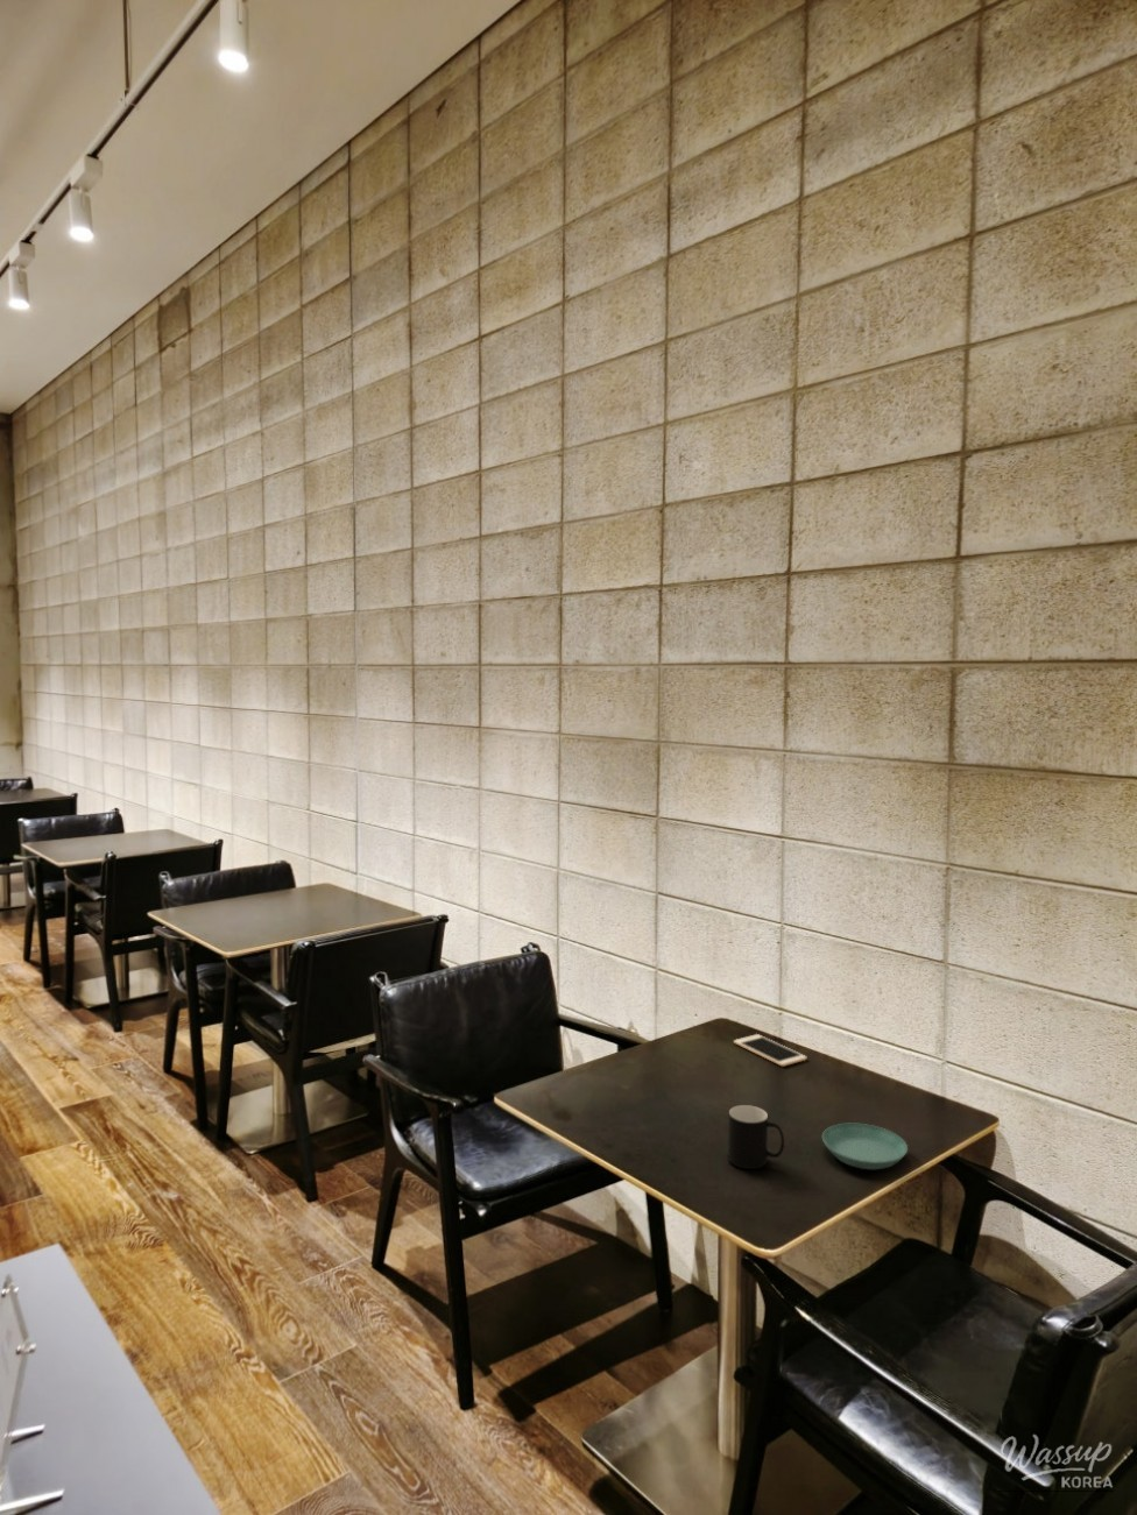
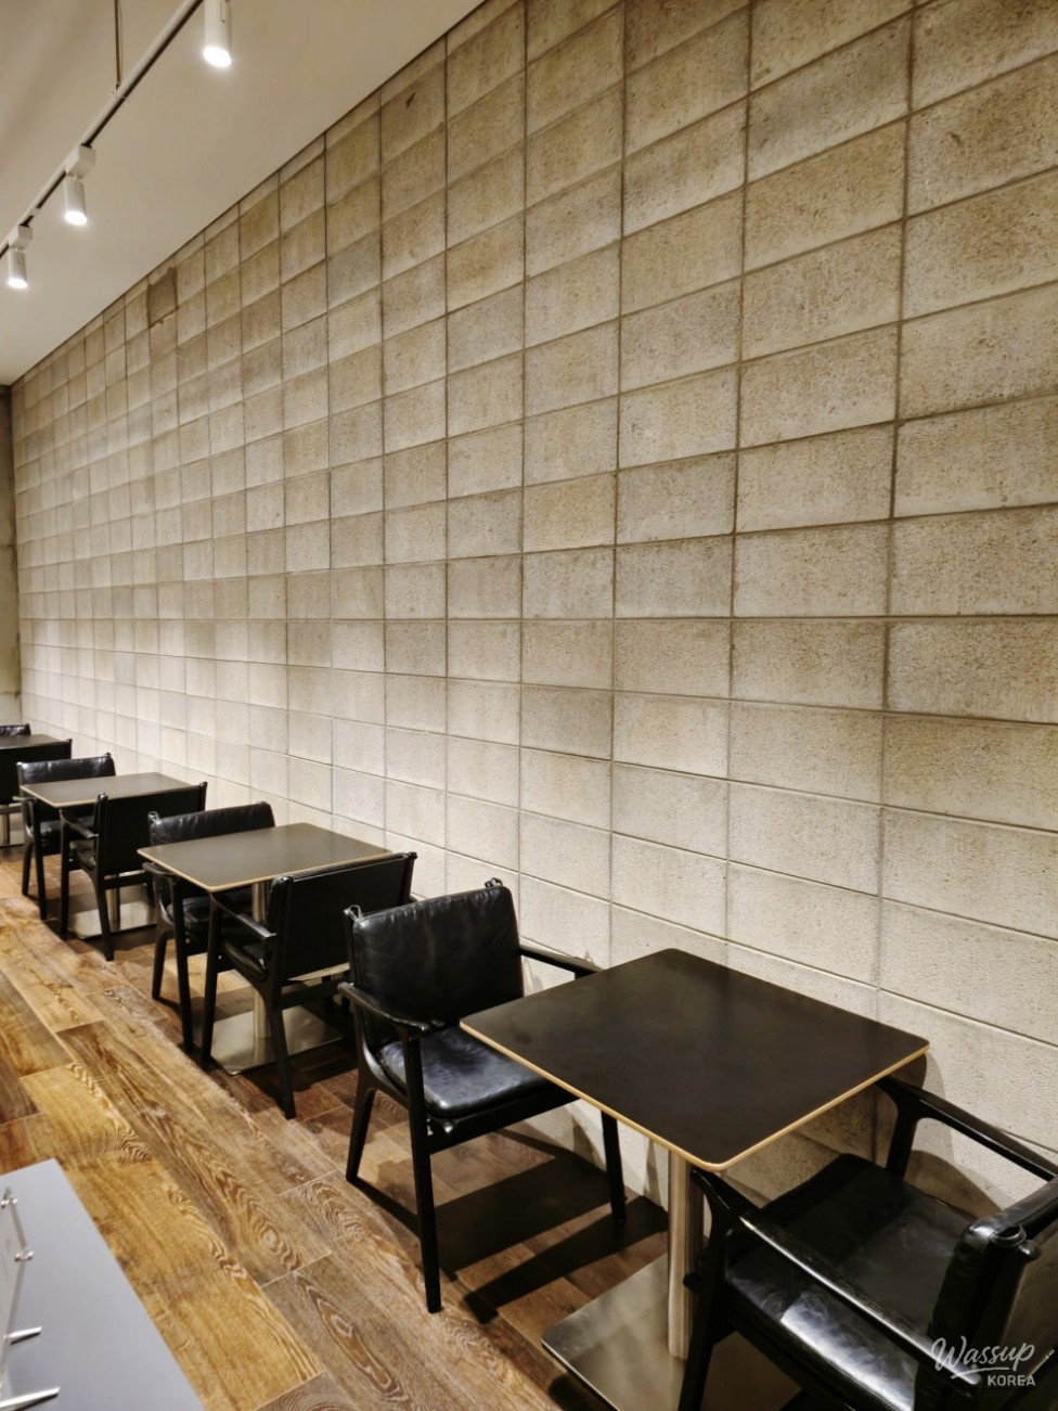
- cup [727,1104,785,1170]
- saucer [822,1122,909,1170]
- cell phone [733,1033,807,1067]
